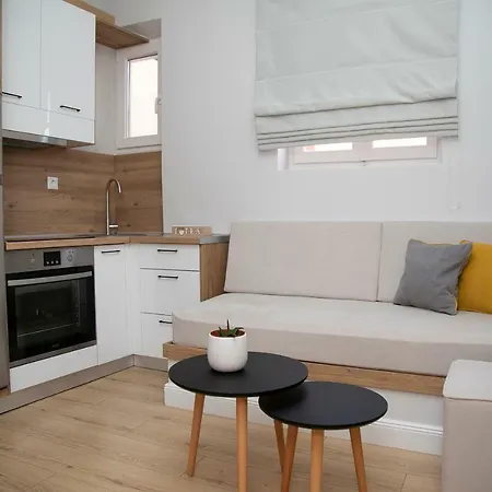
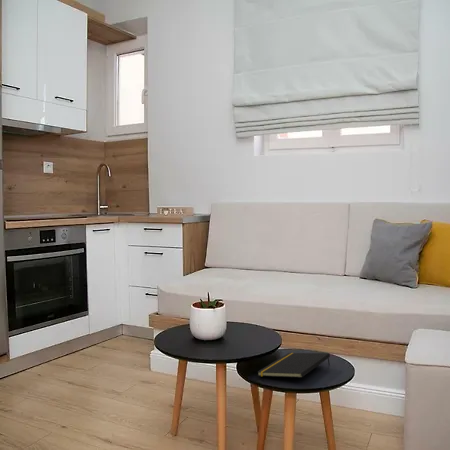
+ notepad [257,352,331,379]
